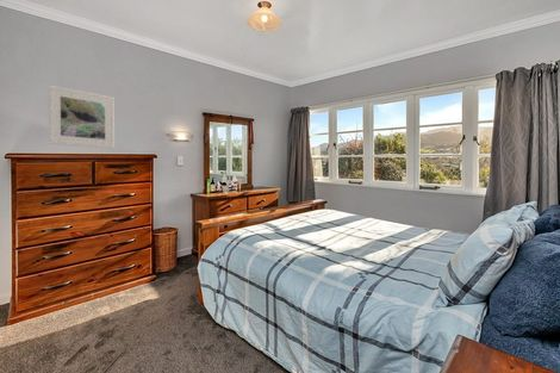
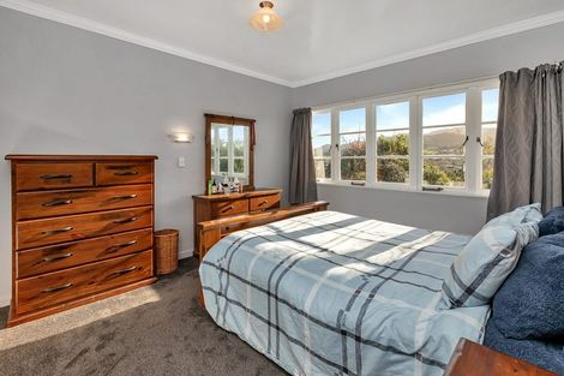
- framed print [48,85,116,149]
